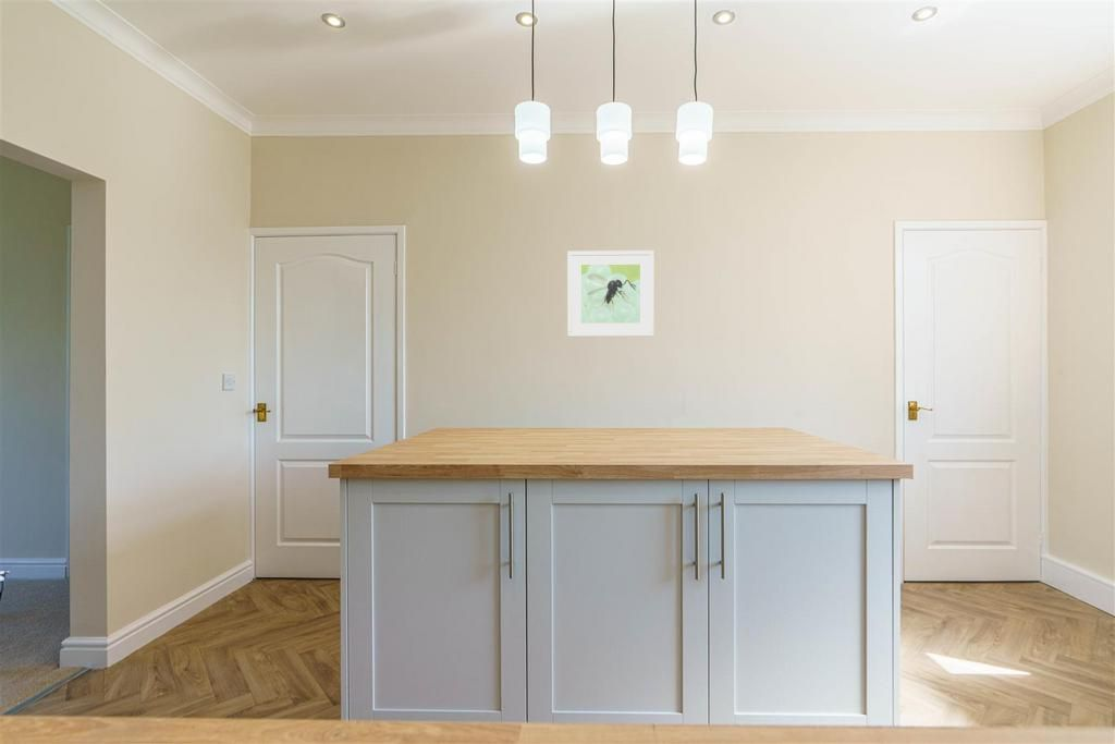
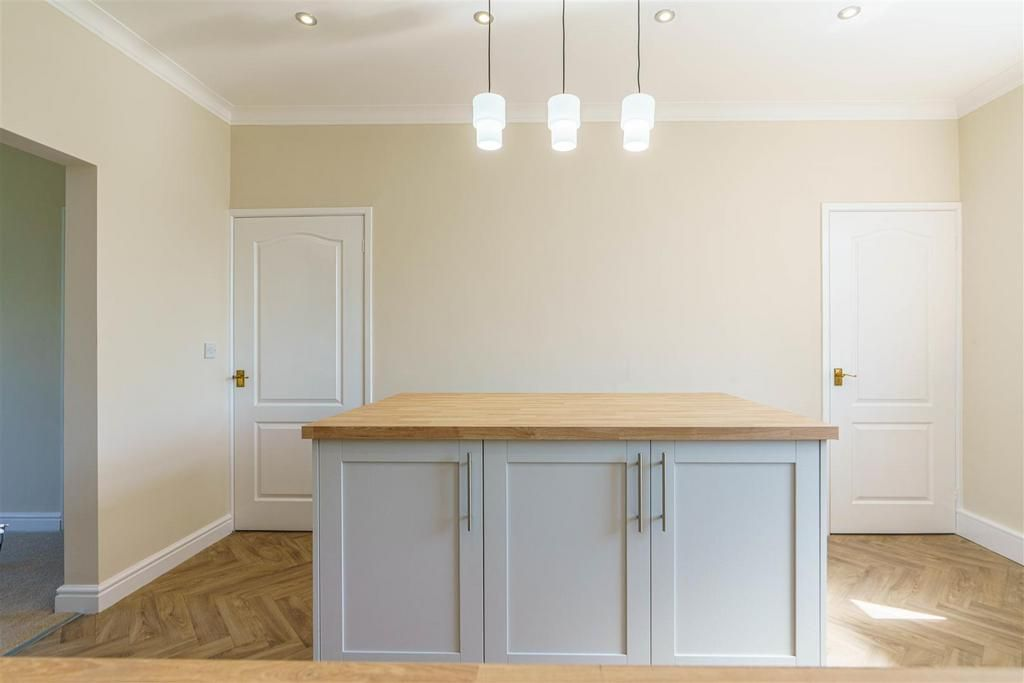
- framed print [566,249,654,338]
